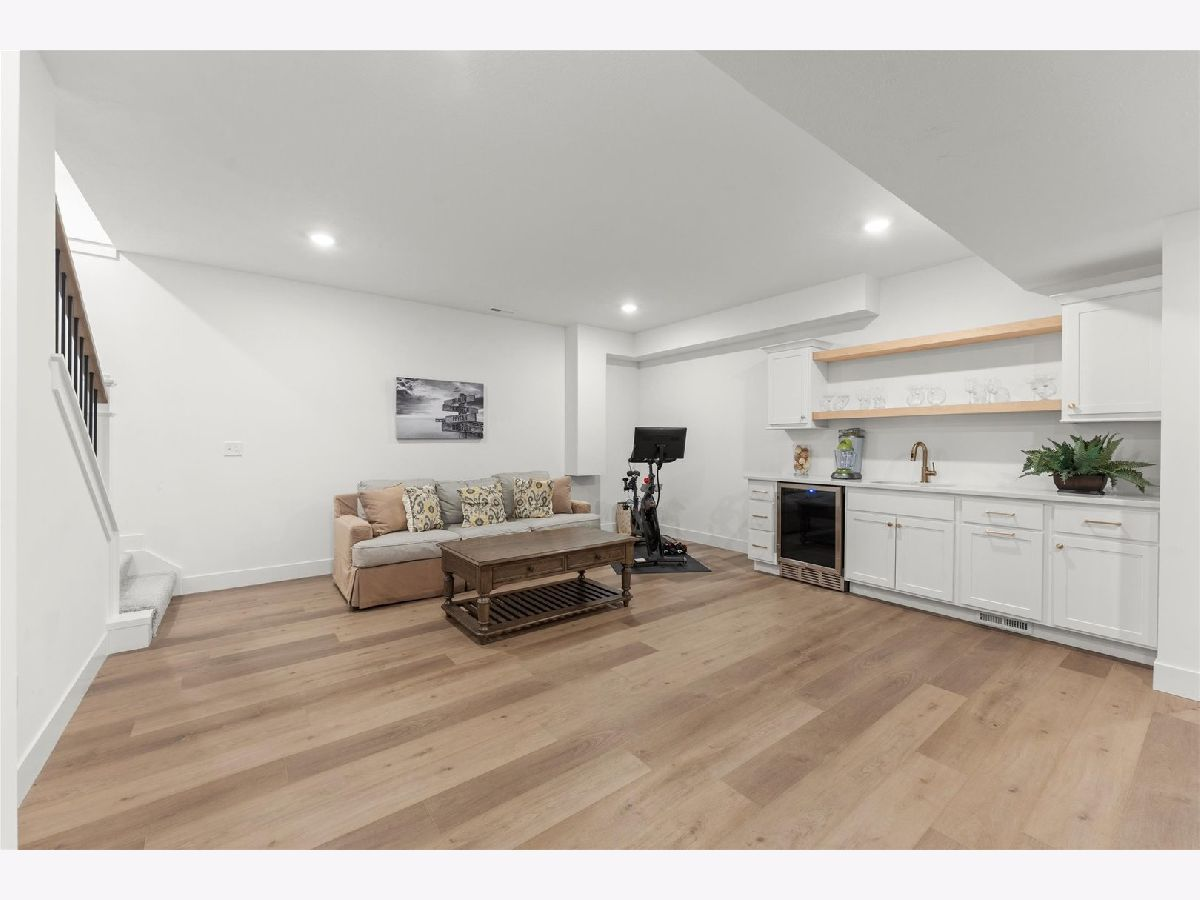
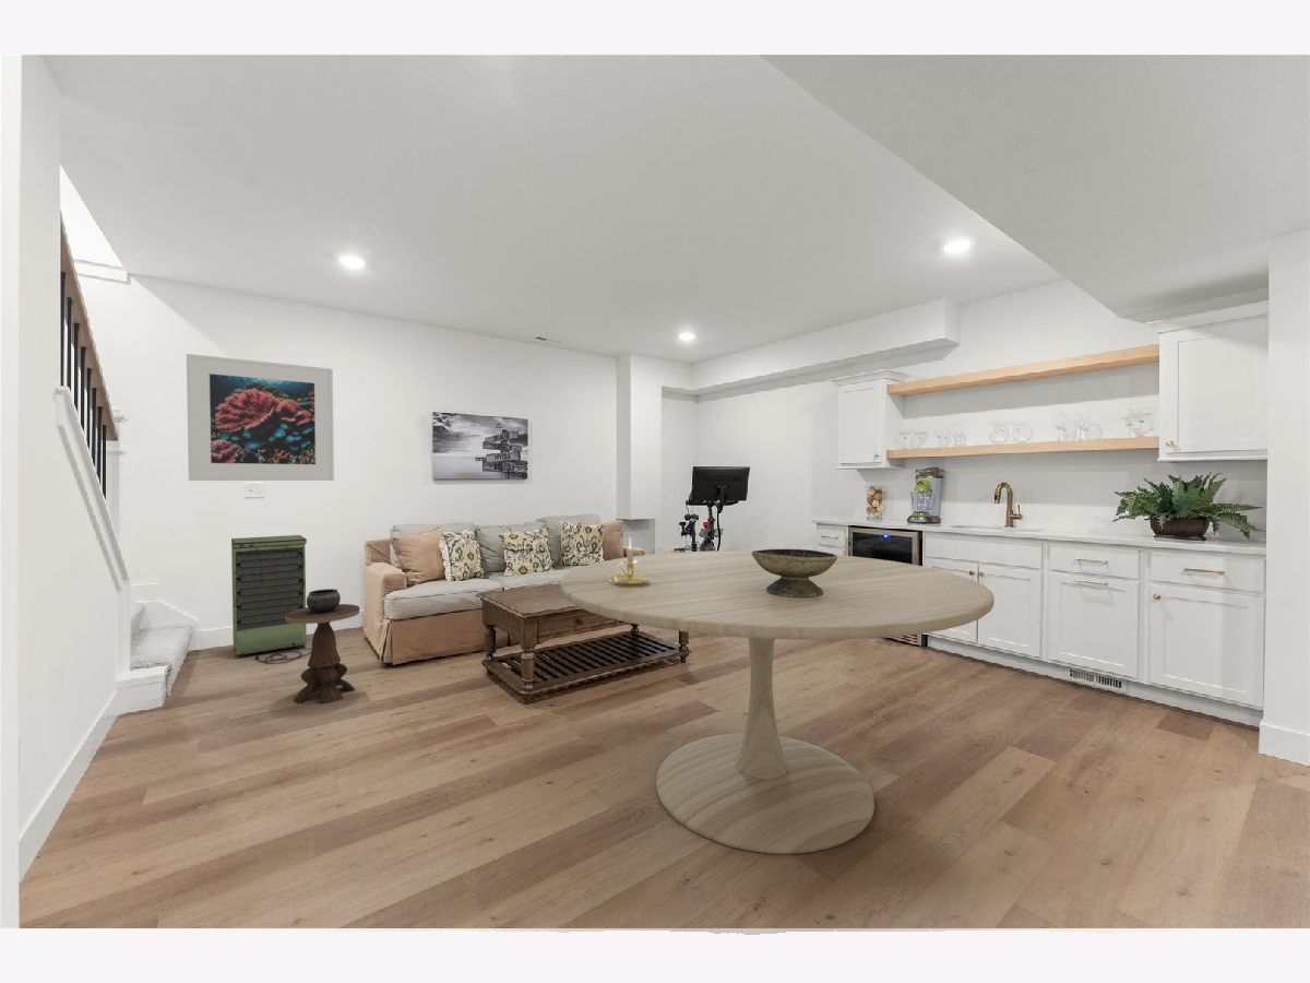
+ storage cabinet [230,534,312,665]
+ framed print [186,353,335,482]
+ decorative bowl [752,548,837,597]
+ side table [285,588,360,706]
+ candle holder [610,535,651,587]
+ dining table [559,549,996,855]
